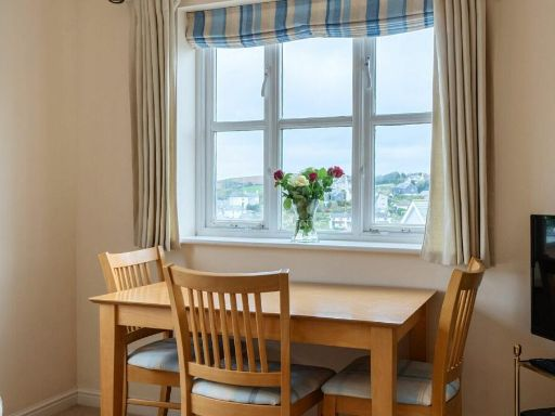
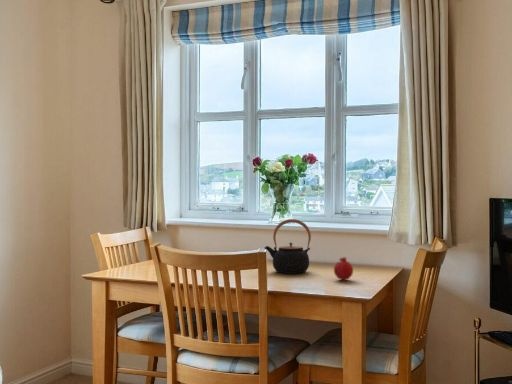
+ fruit [333,256,354,281]
+ teapot [263,218,312,275]
